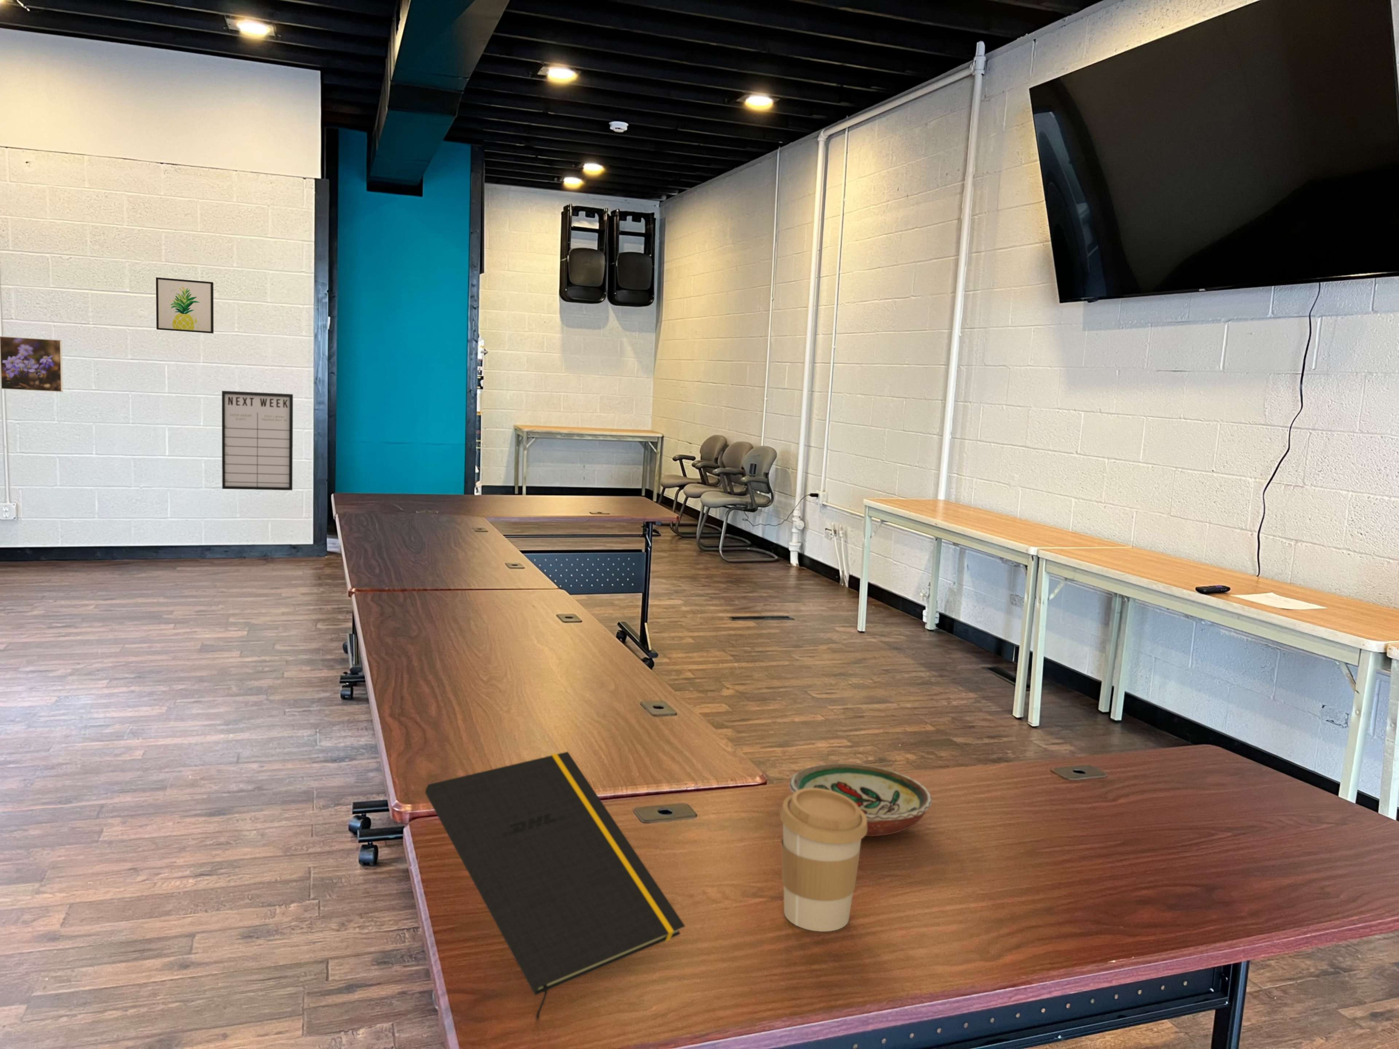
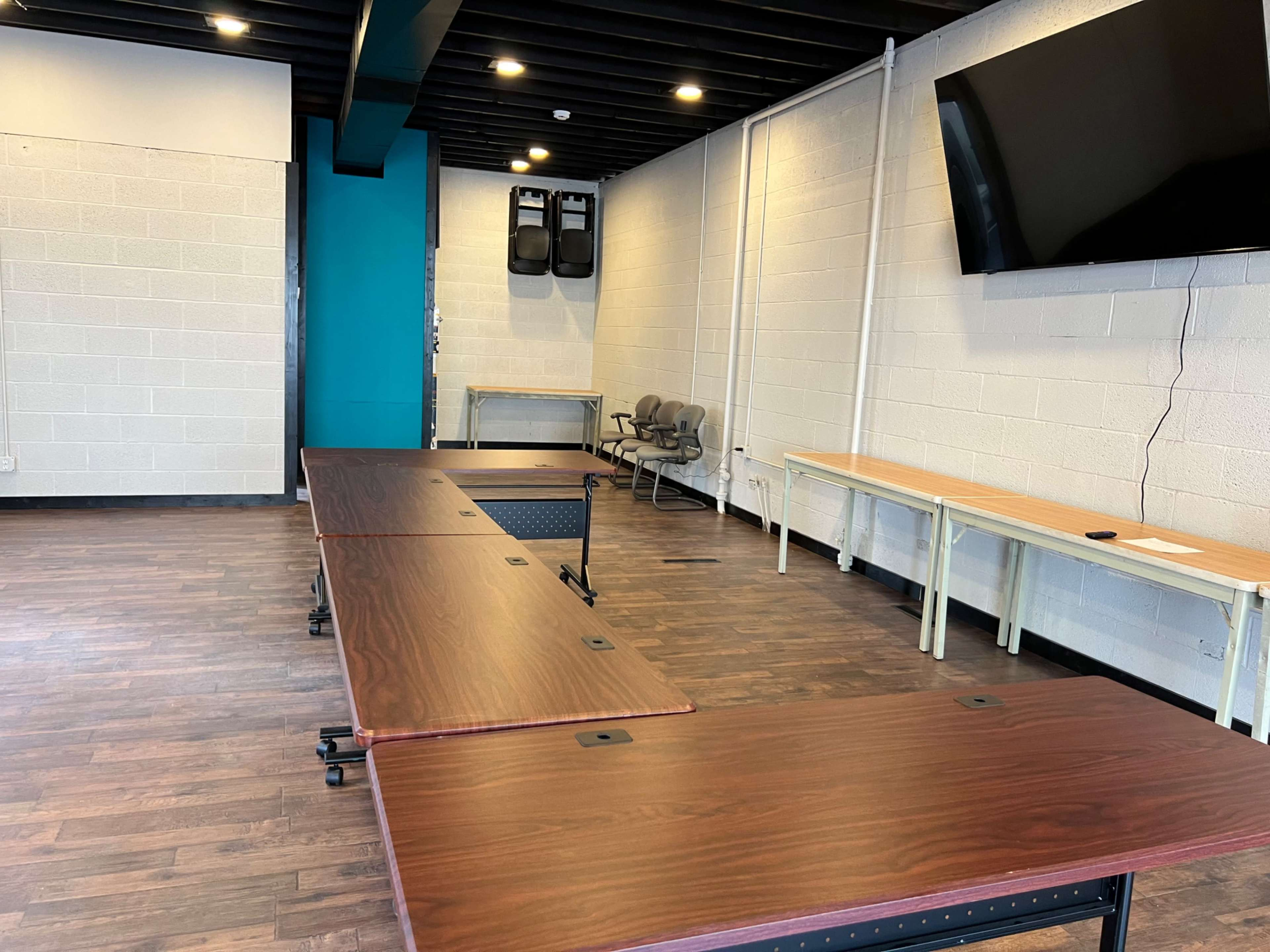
- writing board [221,390,293,491]
- decorative bowl [789,764,932,836]
- coffee cup [779,788,867,932]
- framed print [0,336,64,392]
- notepad [425,751,685,1020]
- wall art [155,277,214,334]
